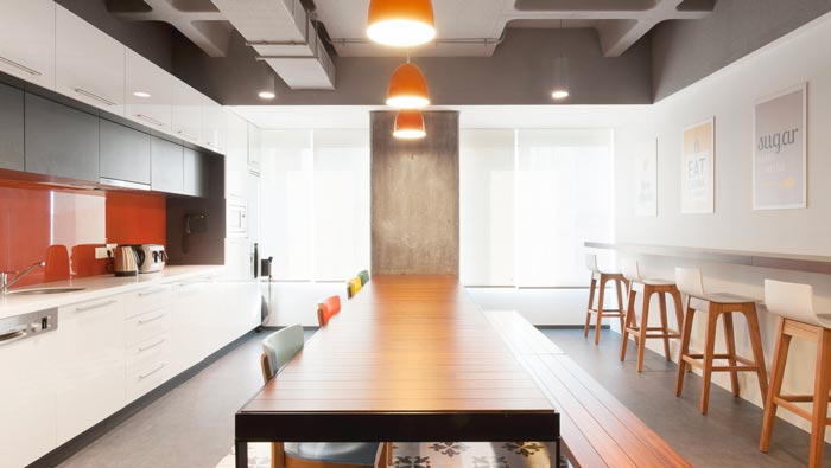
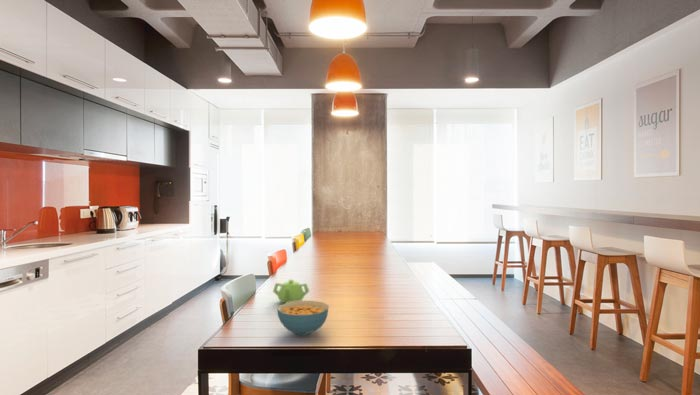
+ teapot [272,279,310,304]
+ cereal bowl [276,300,330,336]
